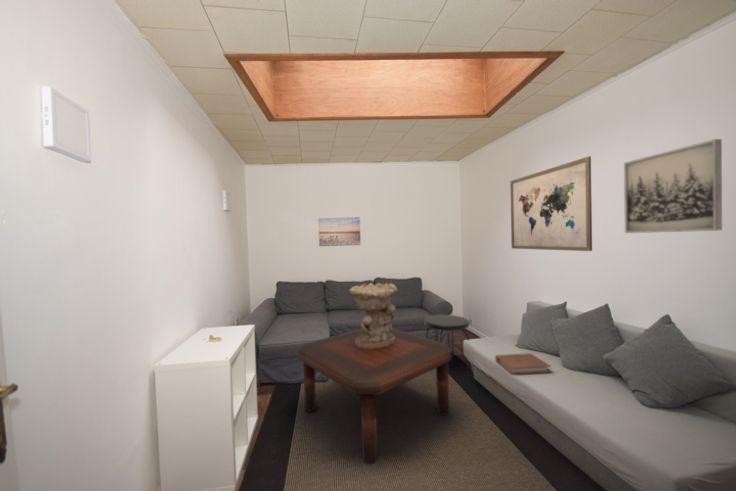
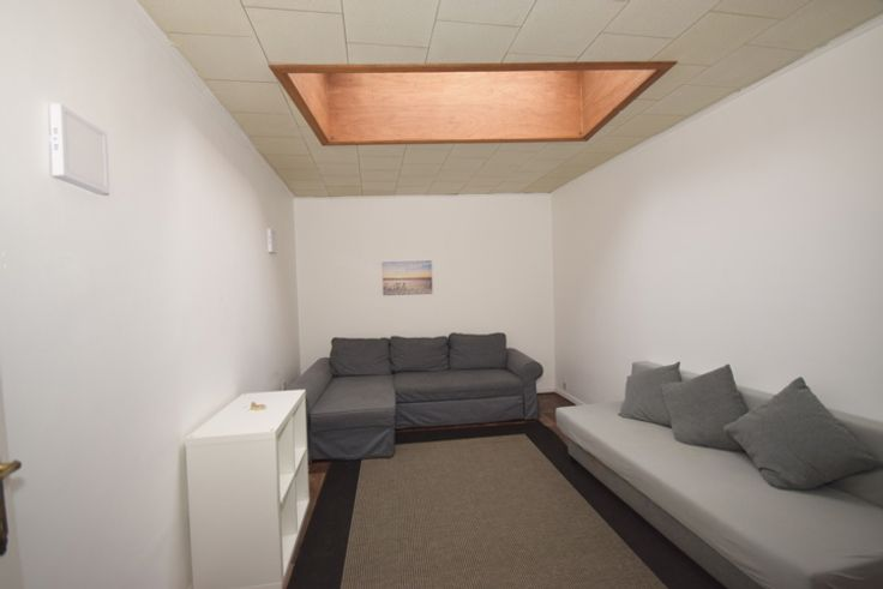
- coffee table [298,327,452,465]
- book [494,352,552,376]
- wall art [623,138,723,234]
- decorative bowl [348,282,399,348]
- wall art [509,155,593,252]
- side table [423,314,471,370]
